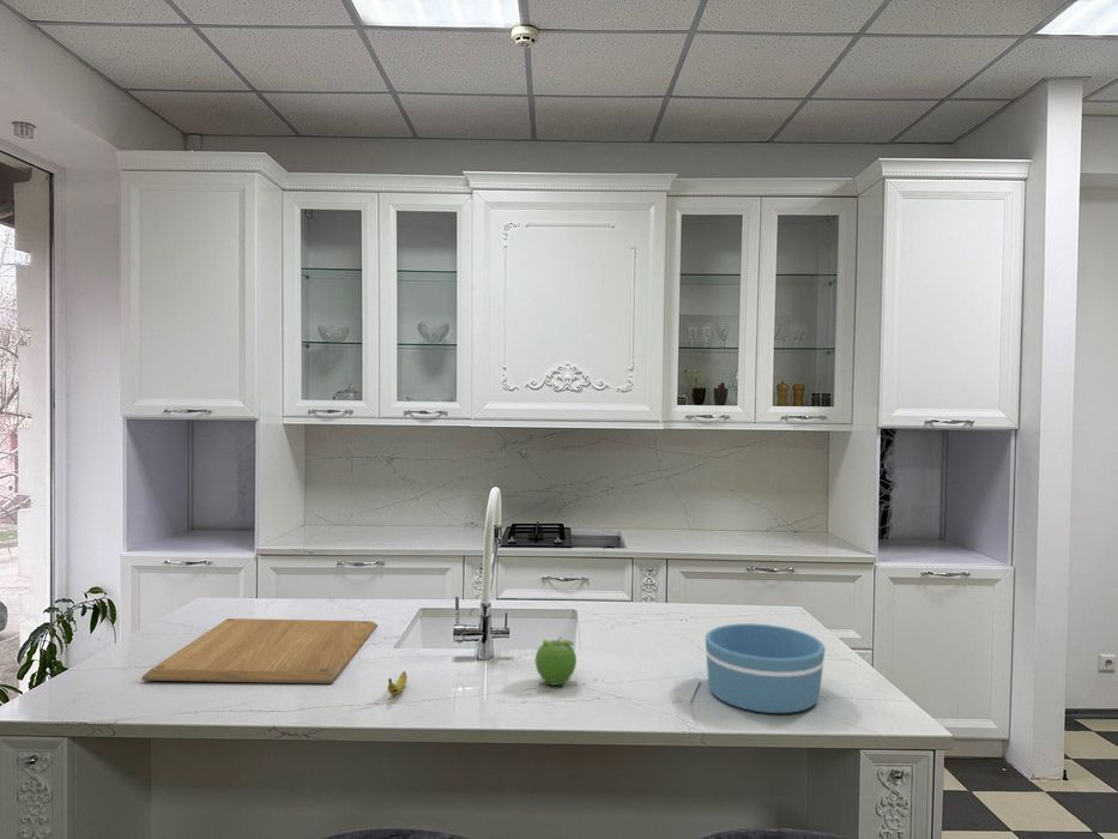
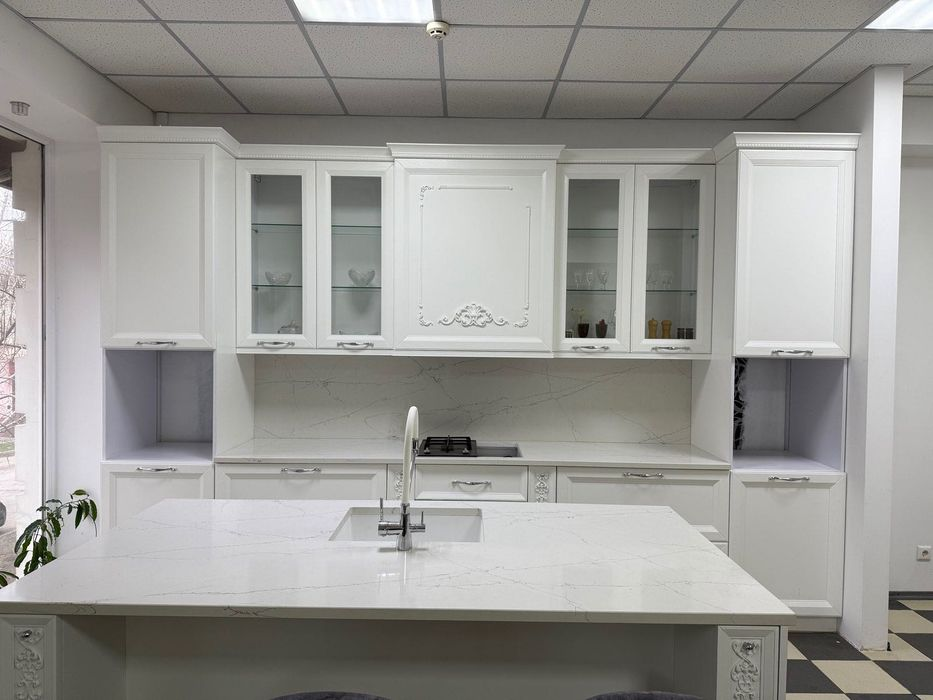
- chopping board [141,617,379,684]
- fruit [534,636,578,687]
- banana [387,670,409,695]
- bowl [705,622,827,714]
